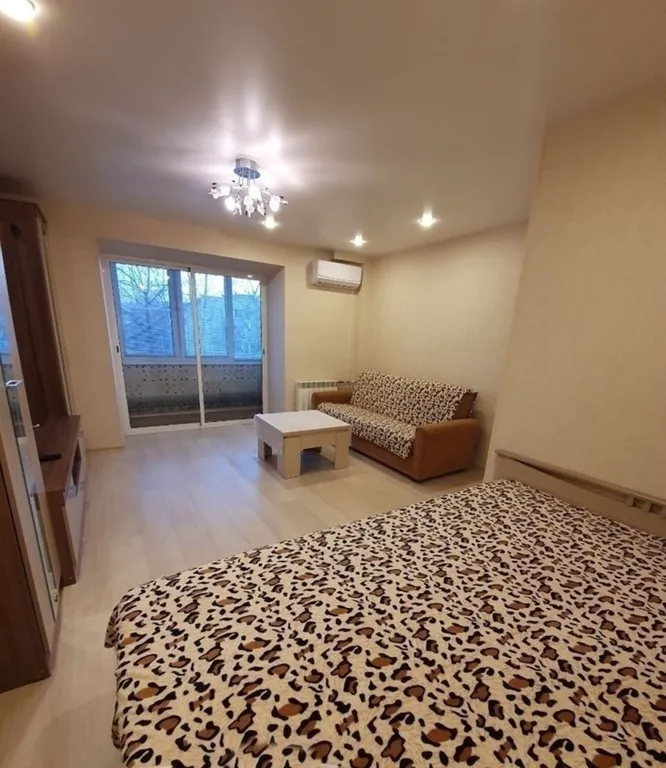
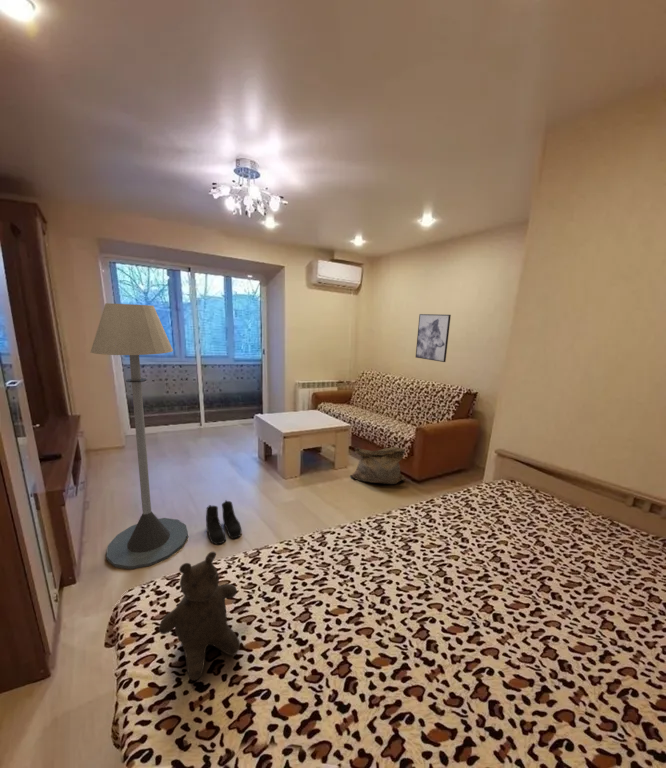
+ boots [205,499,242,545]
+ bag [349,446,406,485]
+ wall art [415,313,452,363]
+ floor lamp [90,302,189,570]
+ teddy bear [158,551,241,681]
